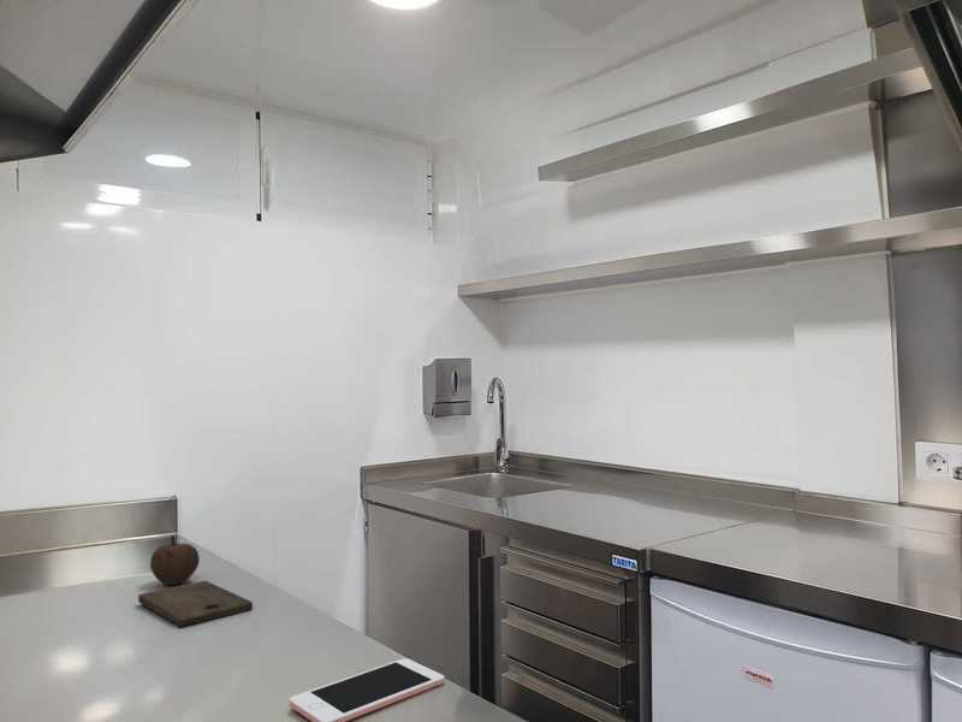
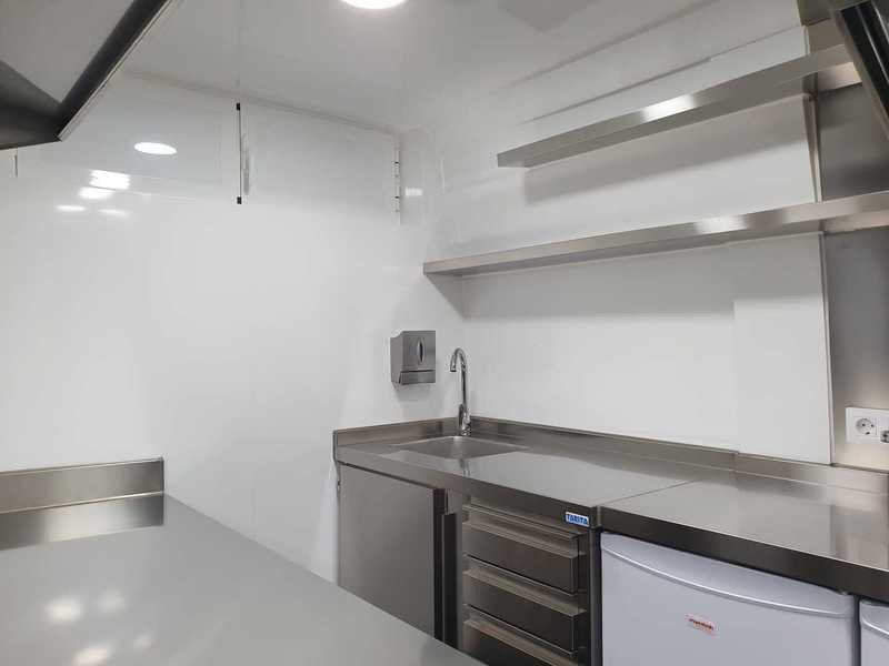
- cell phone [289,657,446,722]
- cutting board [137,580,254,628]
- fruit [149,534,201,586]
